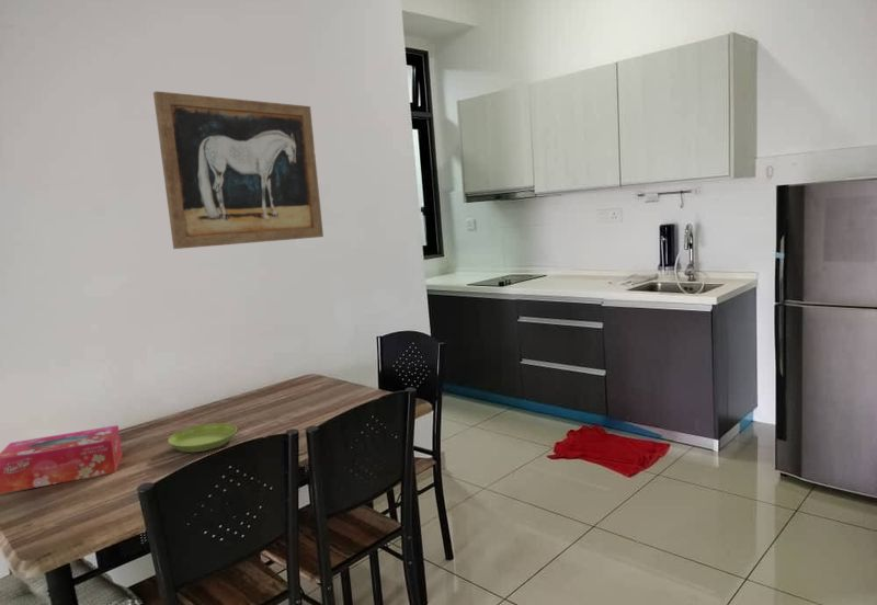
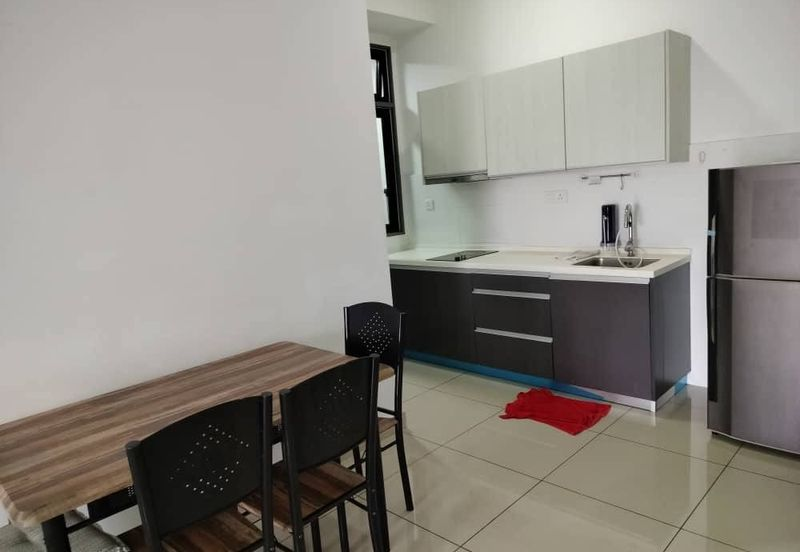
- tissue box [0,424,124,495]
- saucer [167,422,238,454]
- wall art [152,90,324,250]
